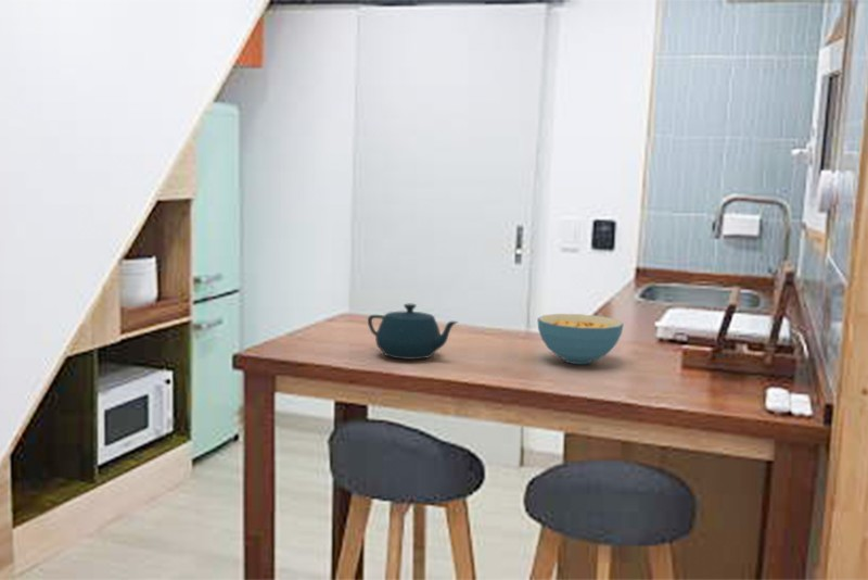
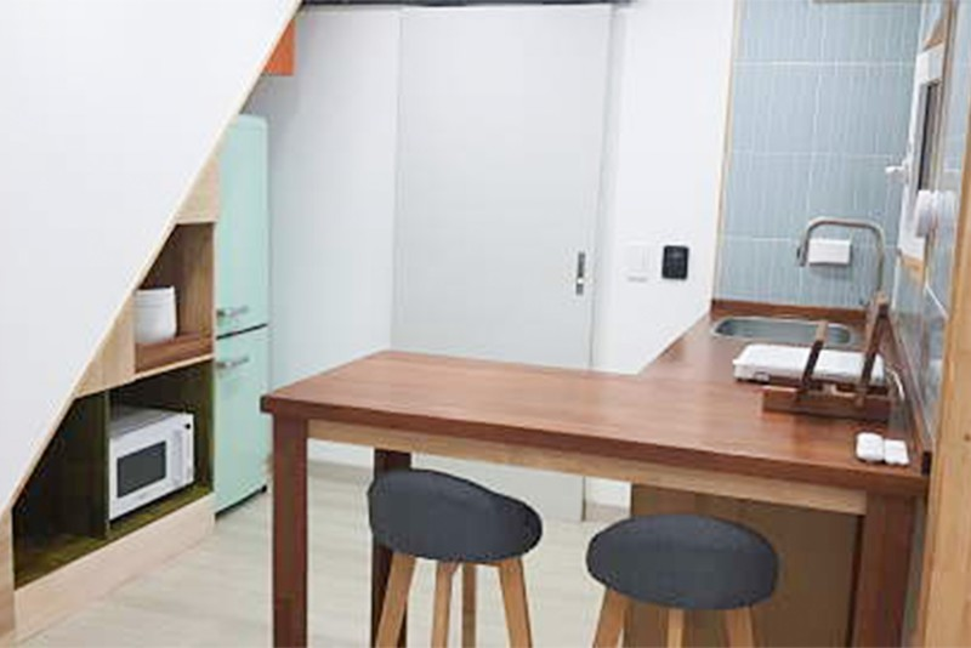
- cereal bowl [536,313,625,365]
- teapot [367,303,460,361]
